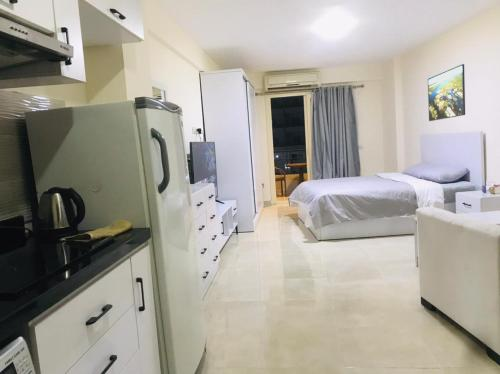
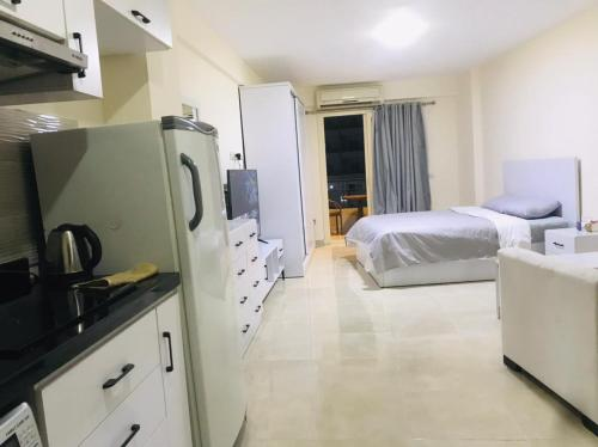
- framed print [427,63,466,122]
